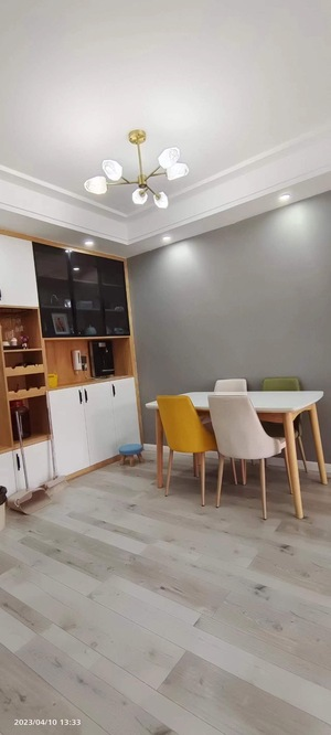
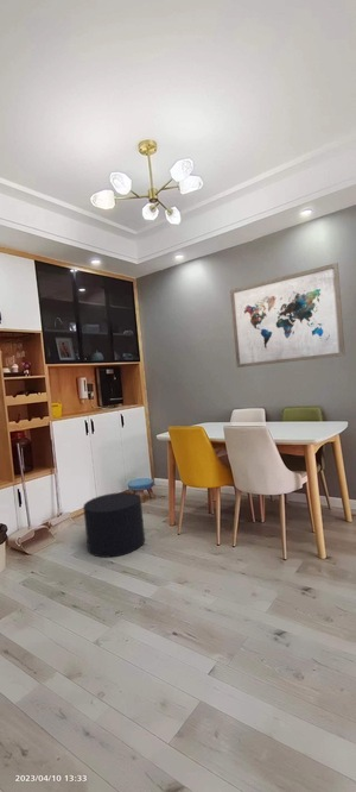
+ wall art [229,262,347,369]
+ stool [82,491,146,559]
